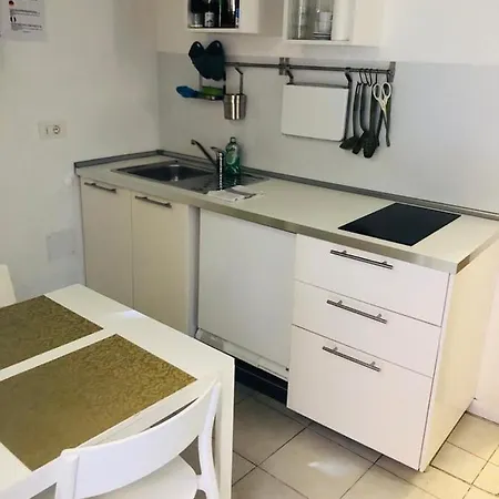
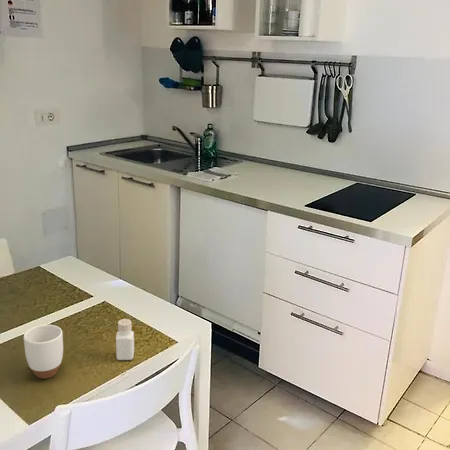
+ pepper shaker [115,318,135,361]
+ mug [23,324,64,380]
